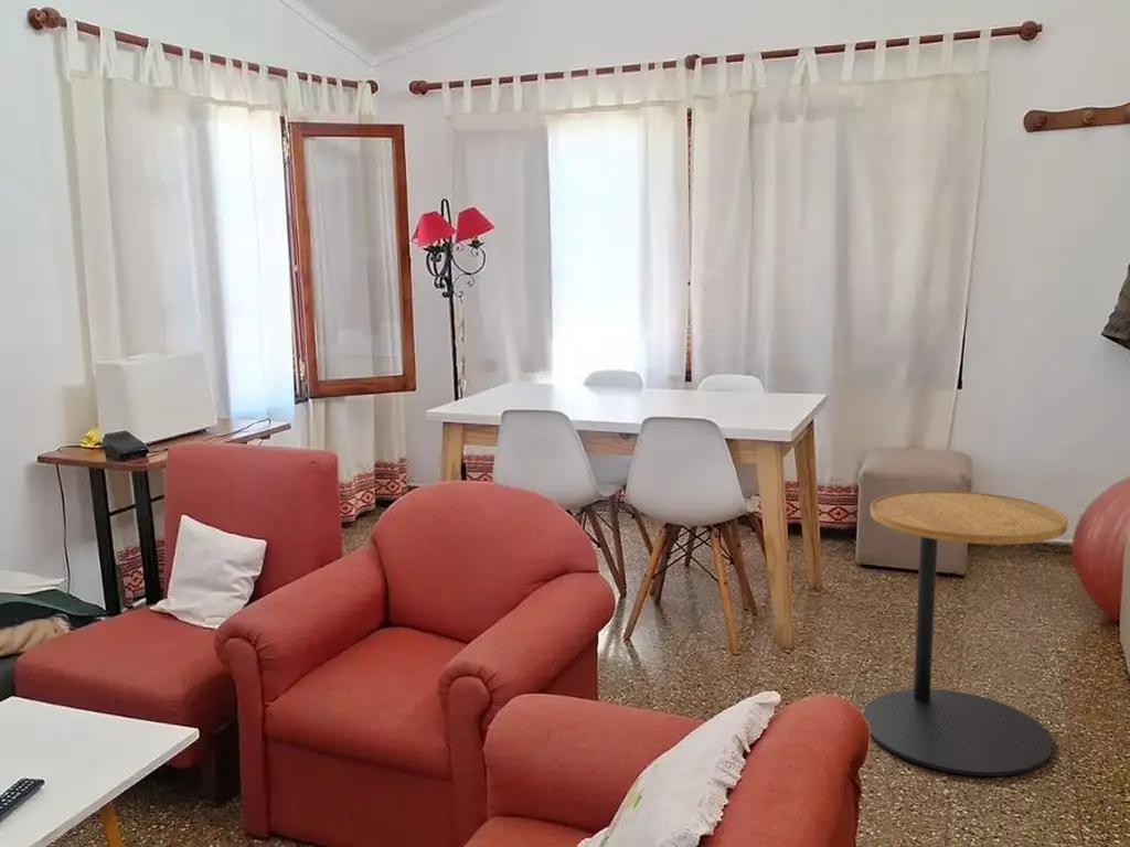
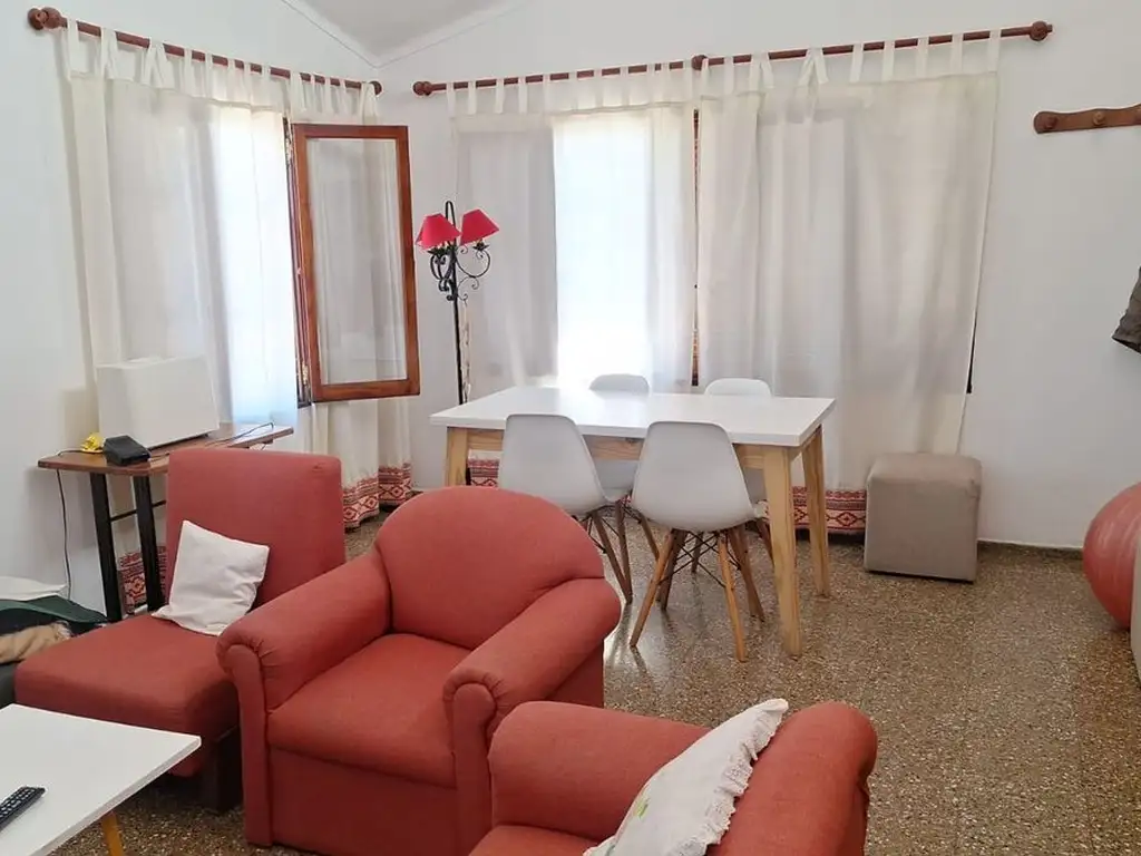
- side table [862,490,1069,778]
